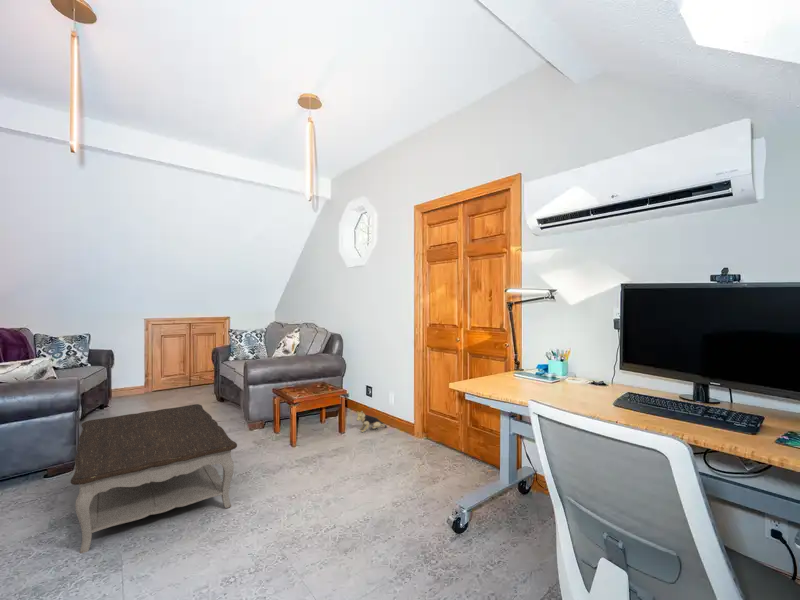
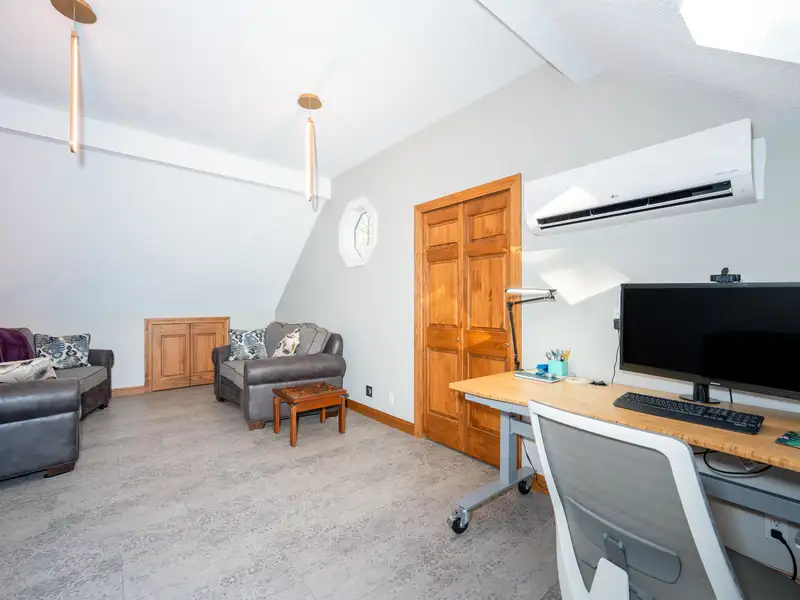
- plush toy [355,410,388,433]
- coffee table [70,403,238,554]
